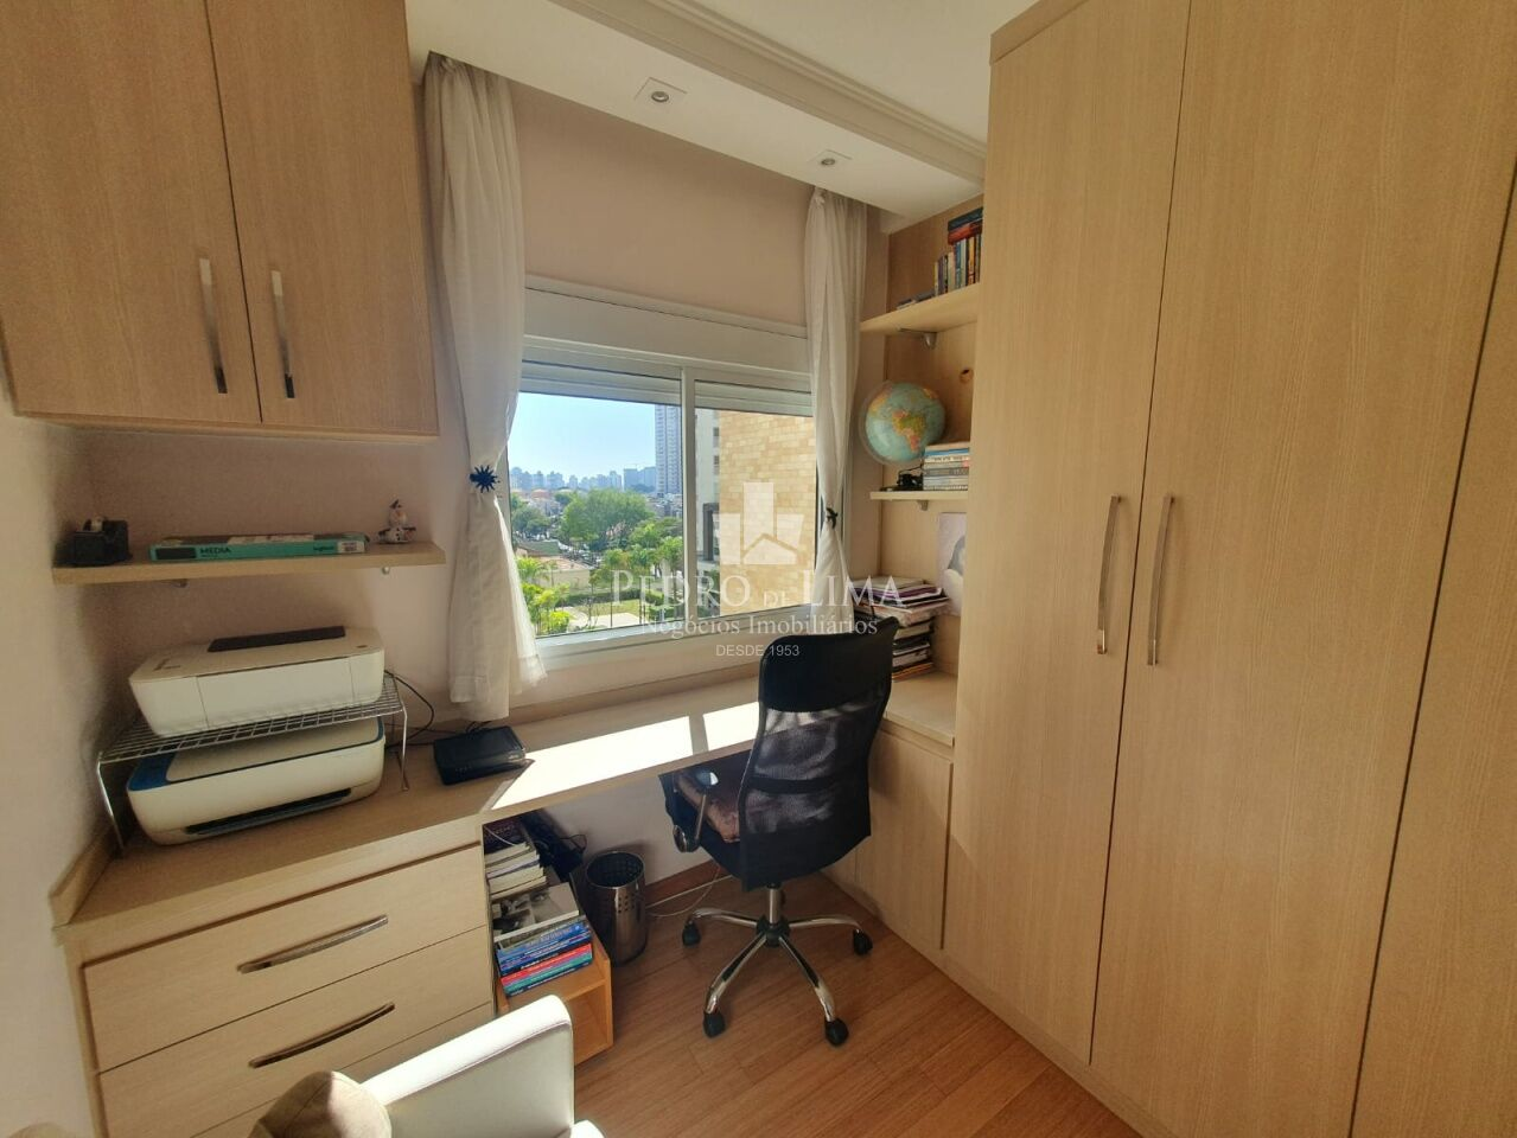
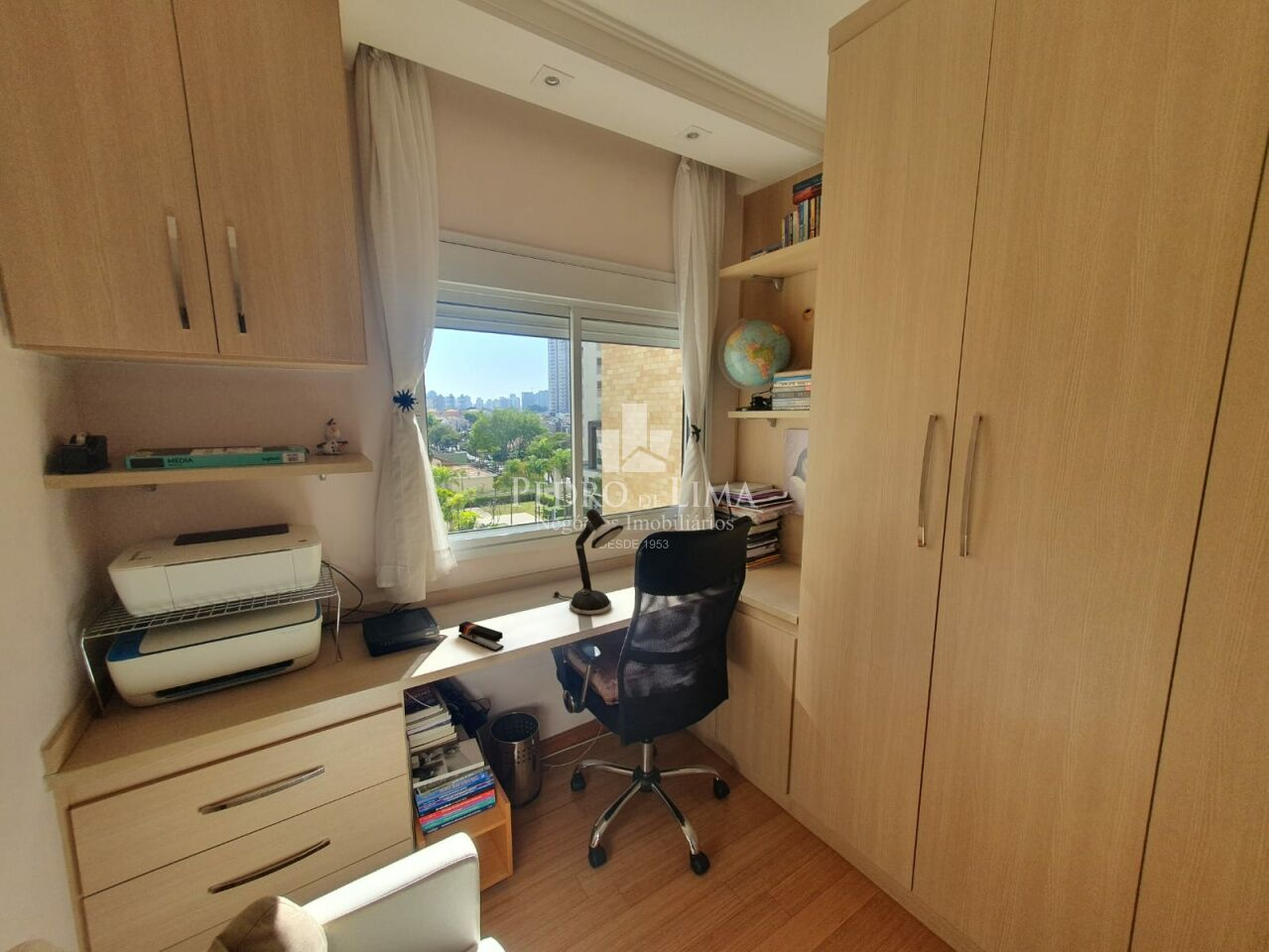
+ desk lamp [552,508,624,615]
+ stapler [457,621,505,653]
